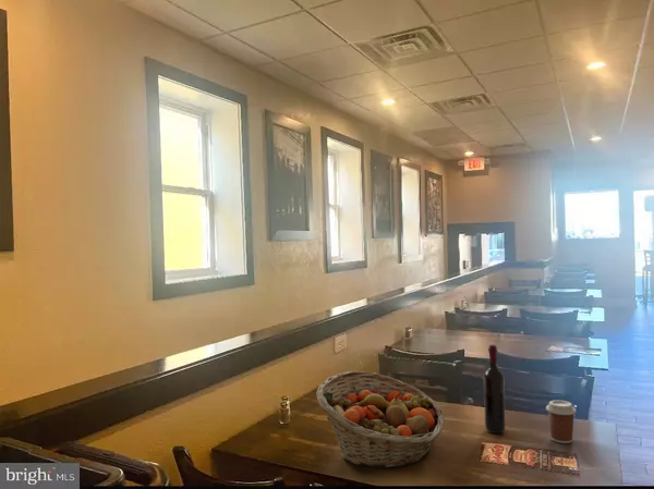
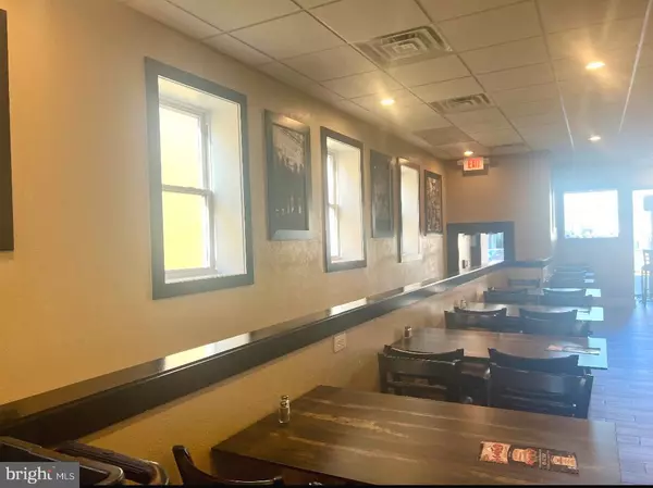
- wine bottle [483,343,507,435]
- coffee cup [545,400,577,444]
- fruit basket [315,370,446,469]
